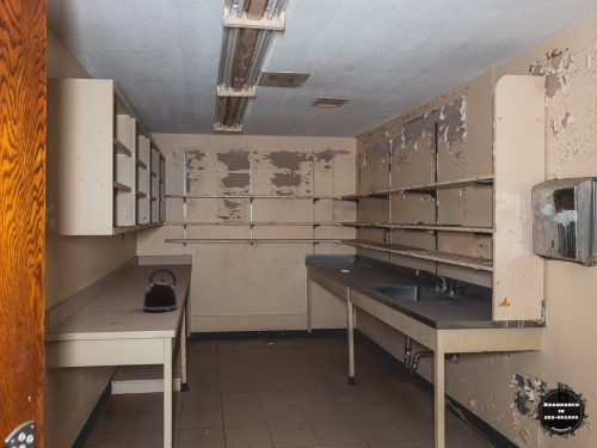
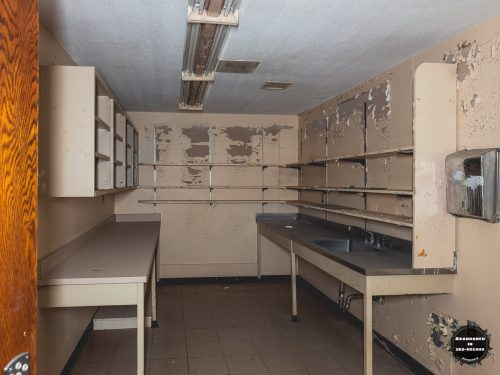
- kettle [141,268,179,313]
